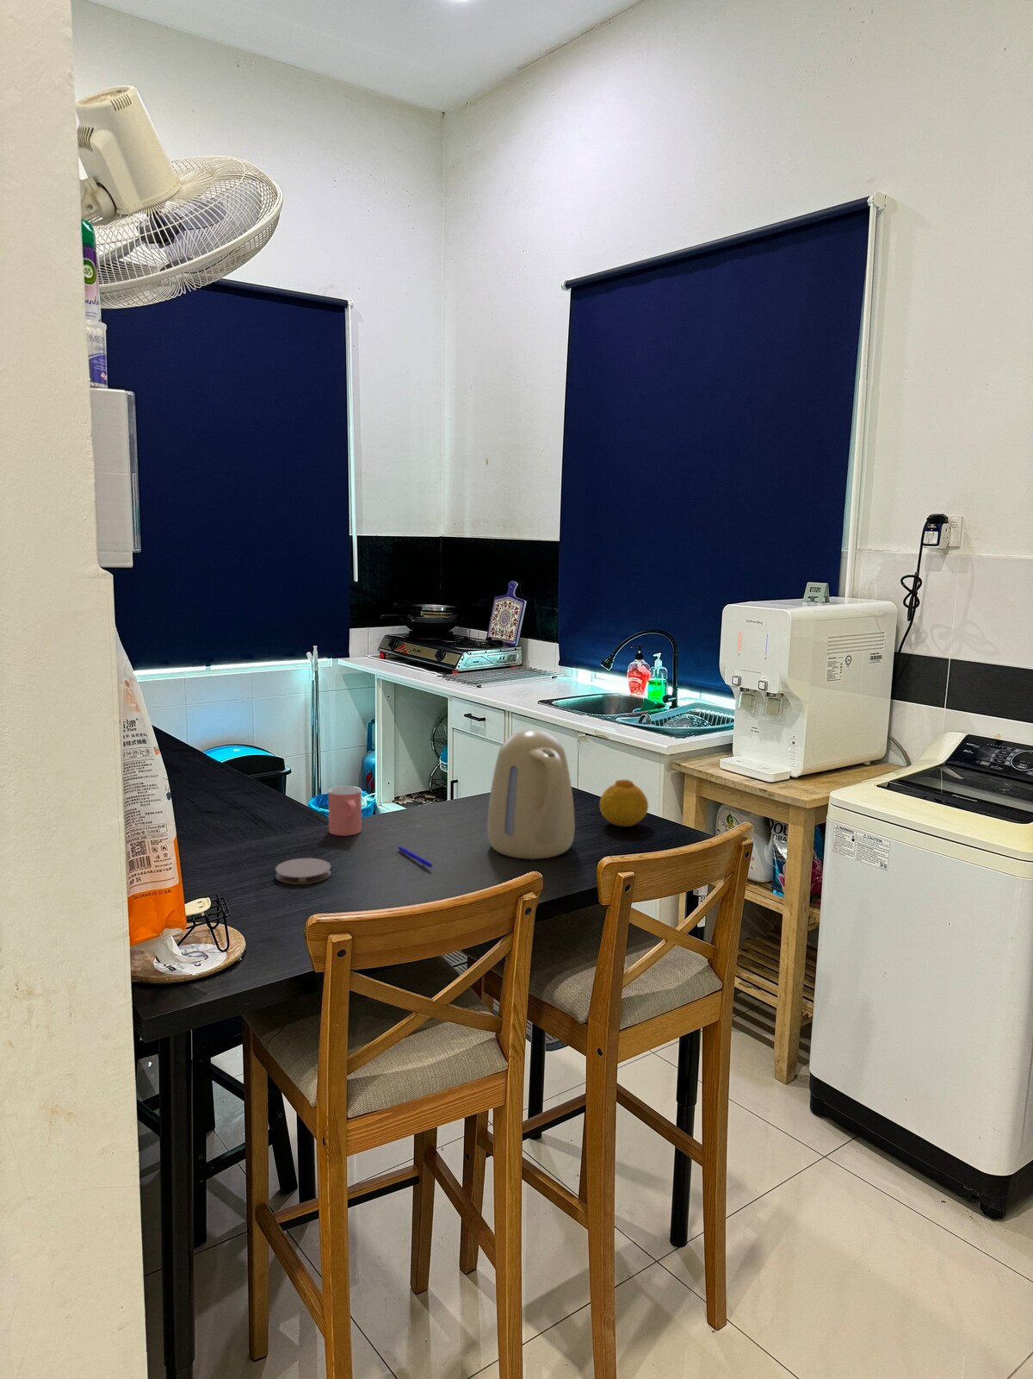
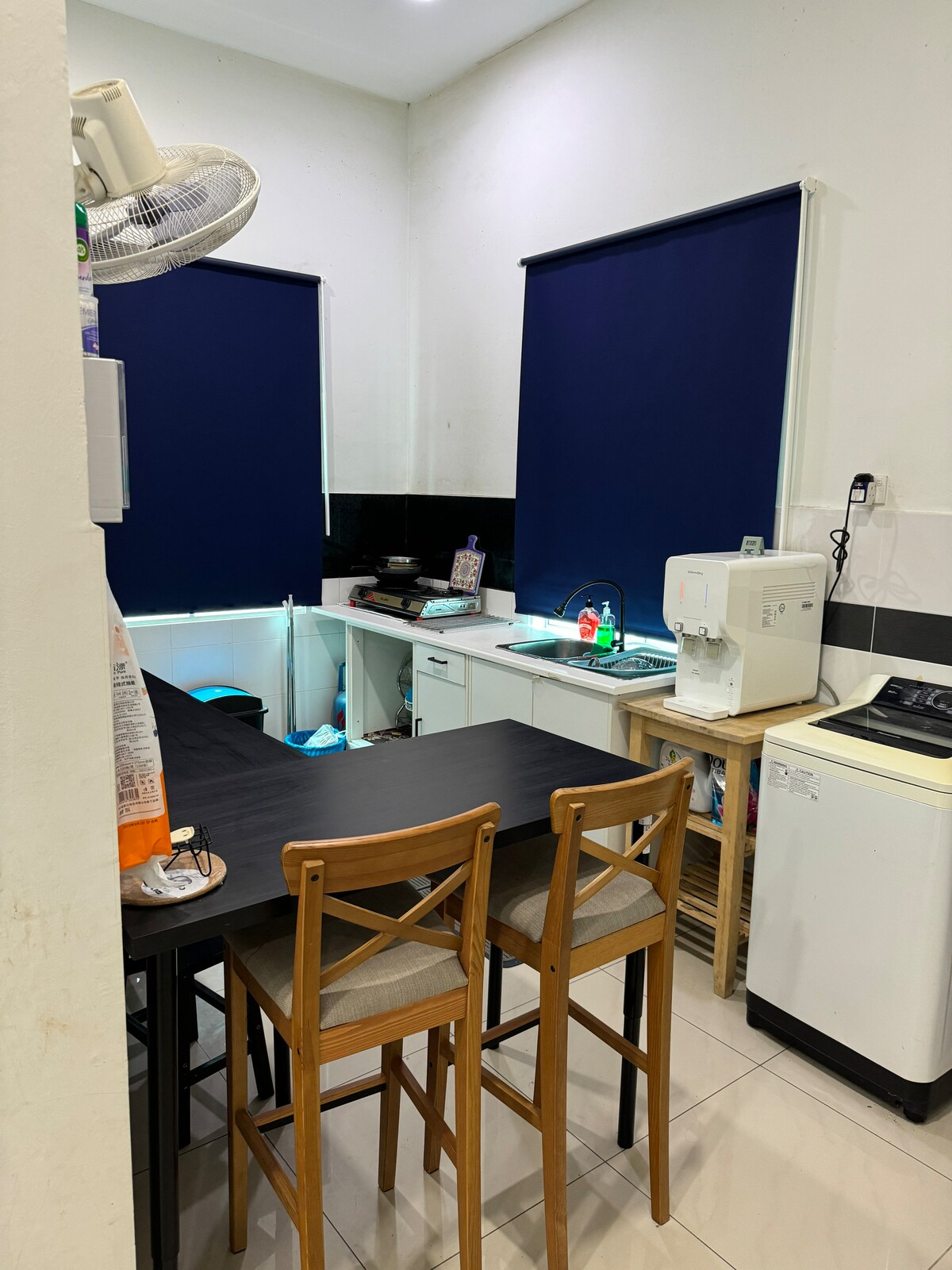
- kettle [486,730,576,860]
- cup [328,785,362,837]
- coaster [275,858,331,885]
- fruit [599,780,649,827]
- pen [397,846,433,869]
